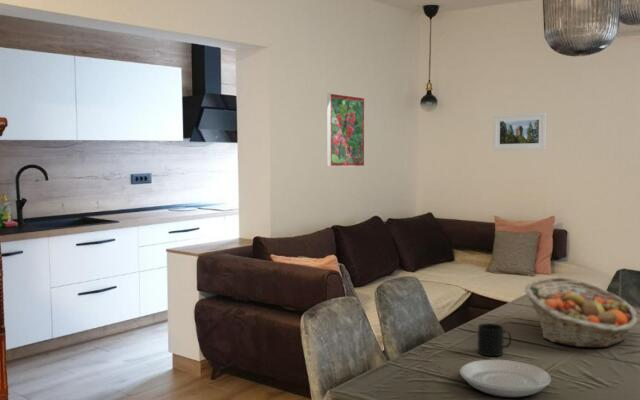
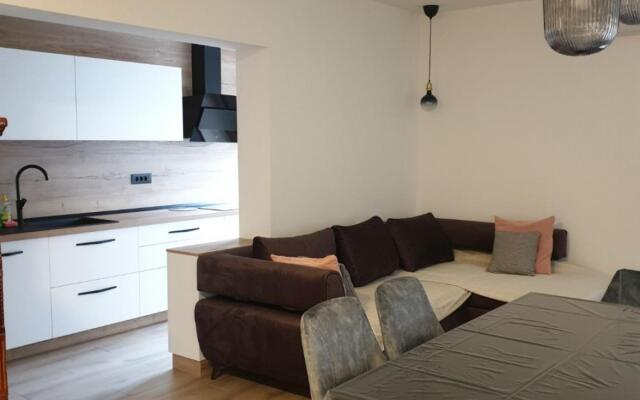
- mug [477,323,512,357]
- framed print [326,92,366,167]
- plate [459,359,552,398]
- fruit basket [524,276,640,349]
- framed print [492,112,548,152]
